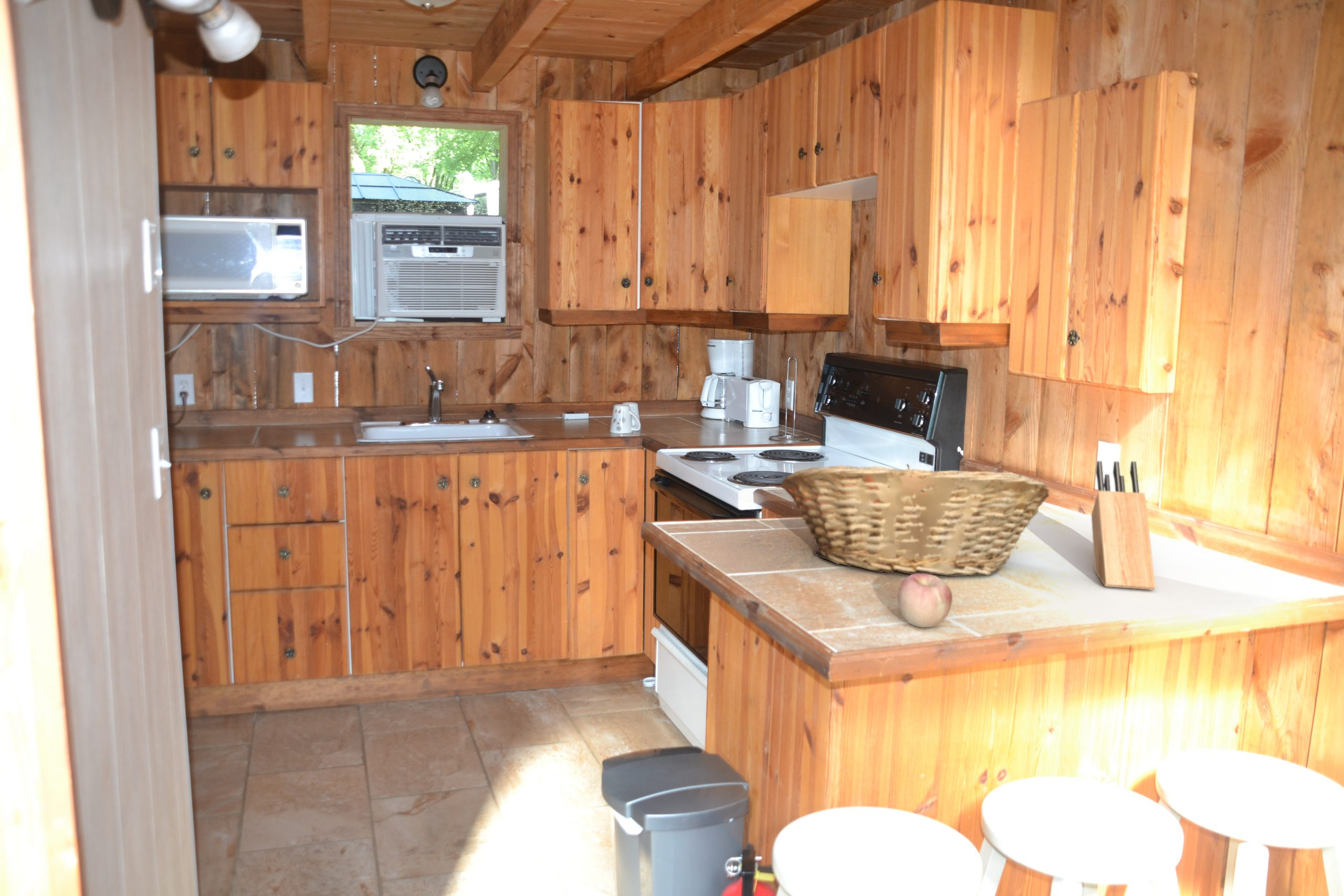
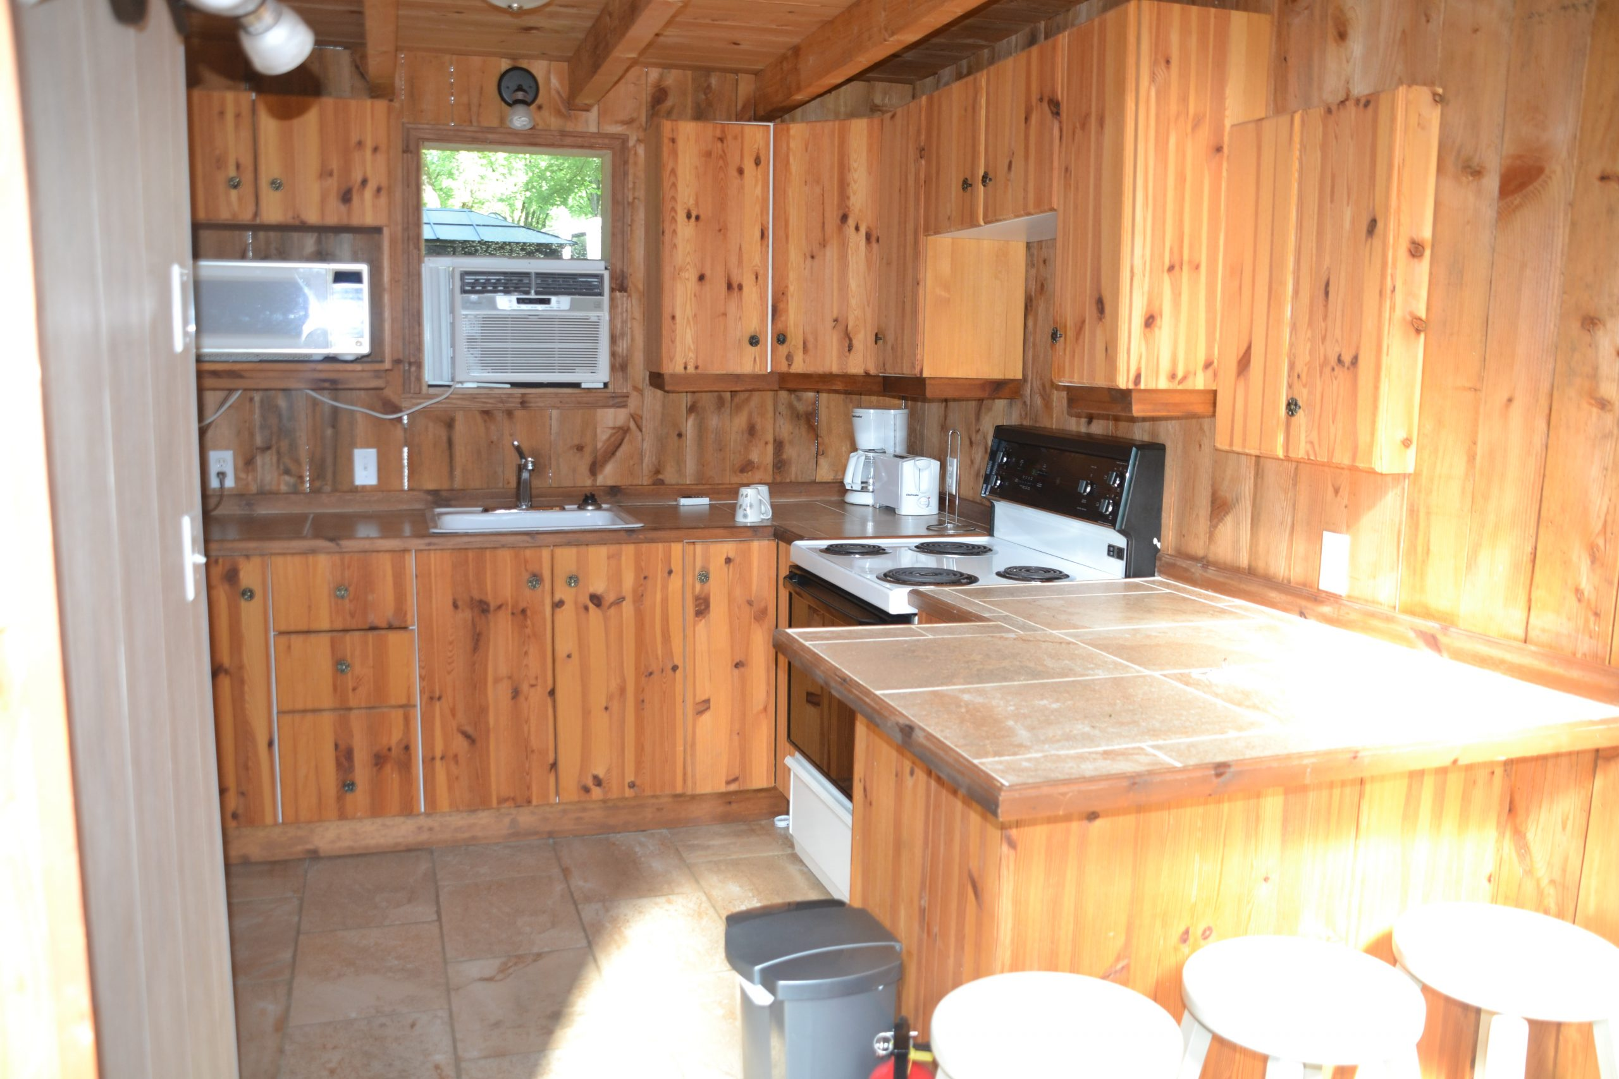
- apple [898,574,953,628]
- fruit basket [781,463,1050,577]
- knife block [1091,460,1156,591]
